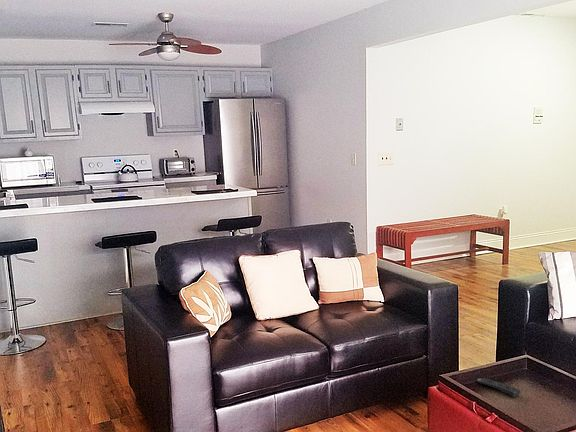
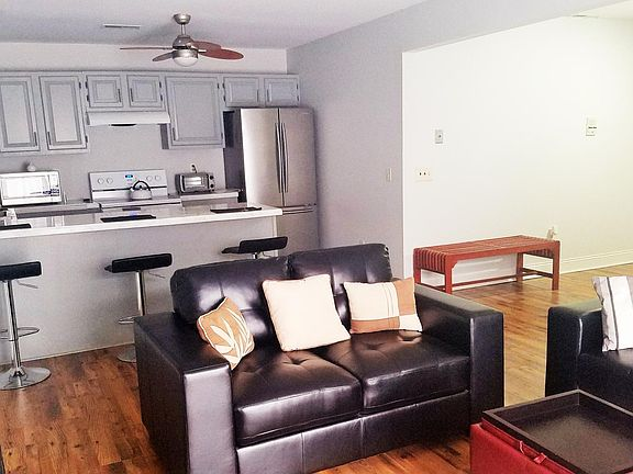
- remote control [477,377,522,398]
